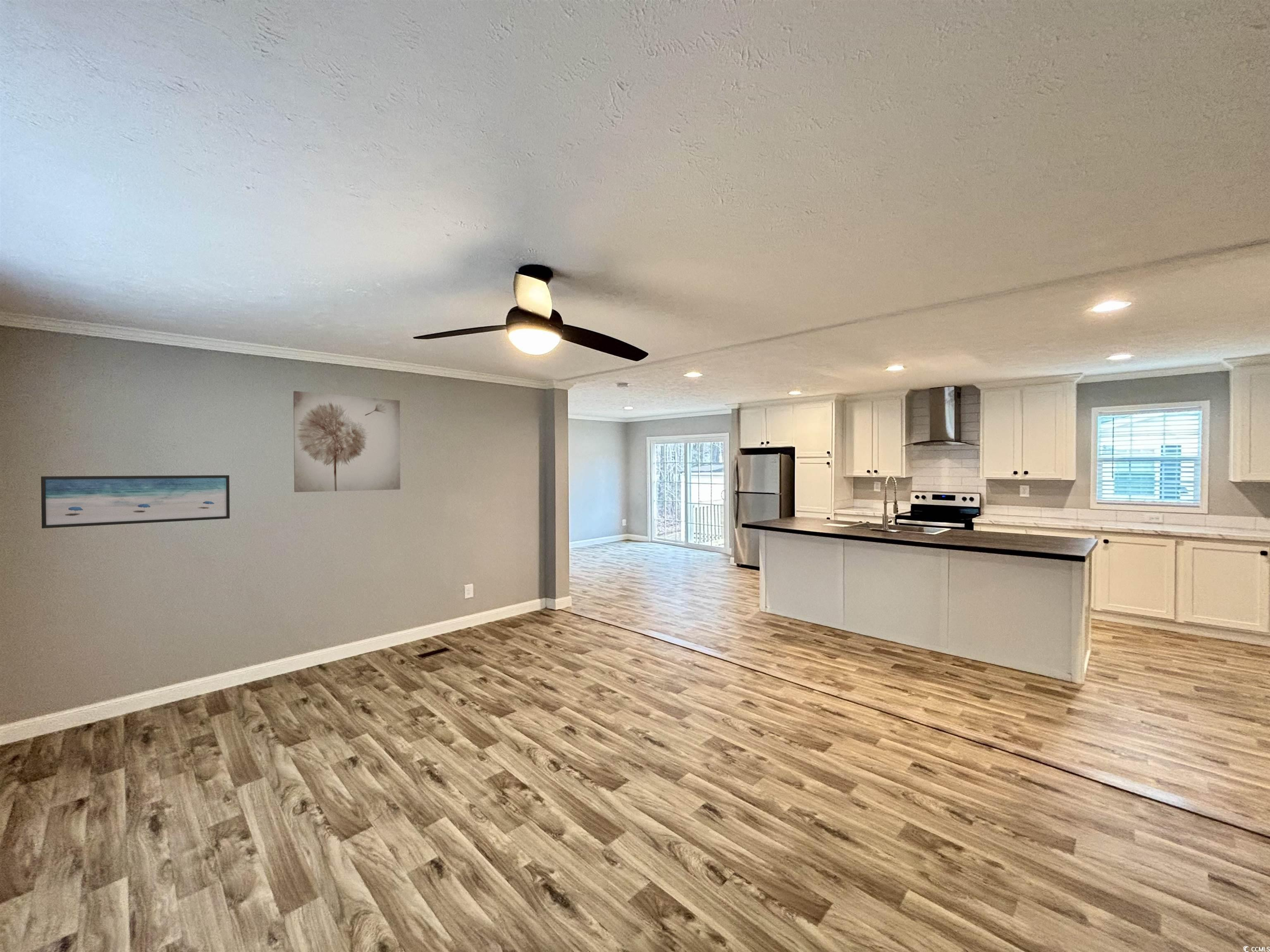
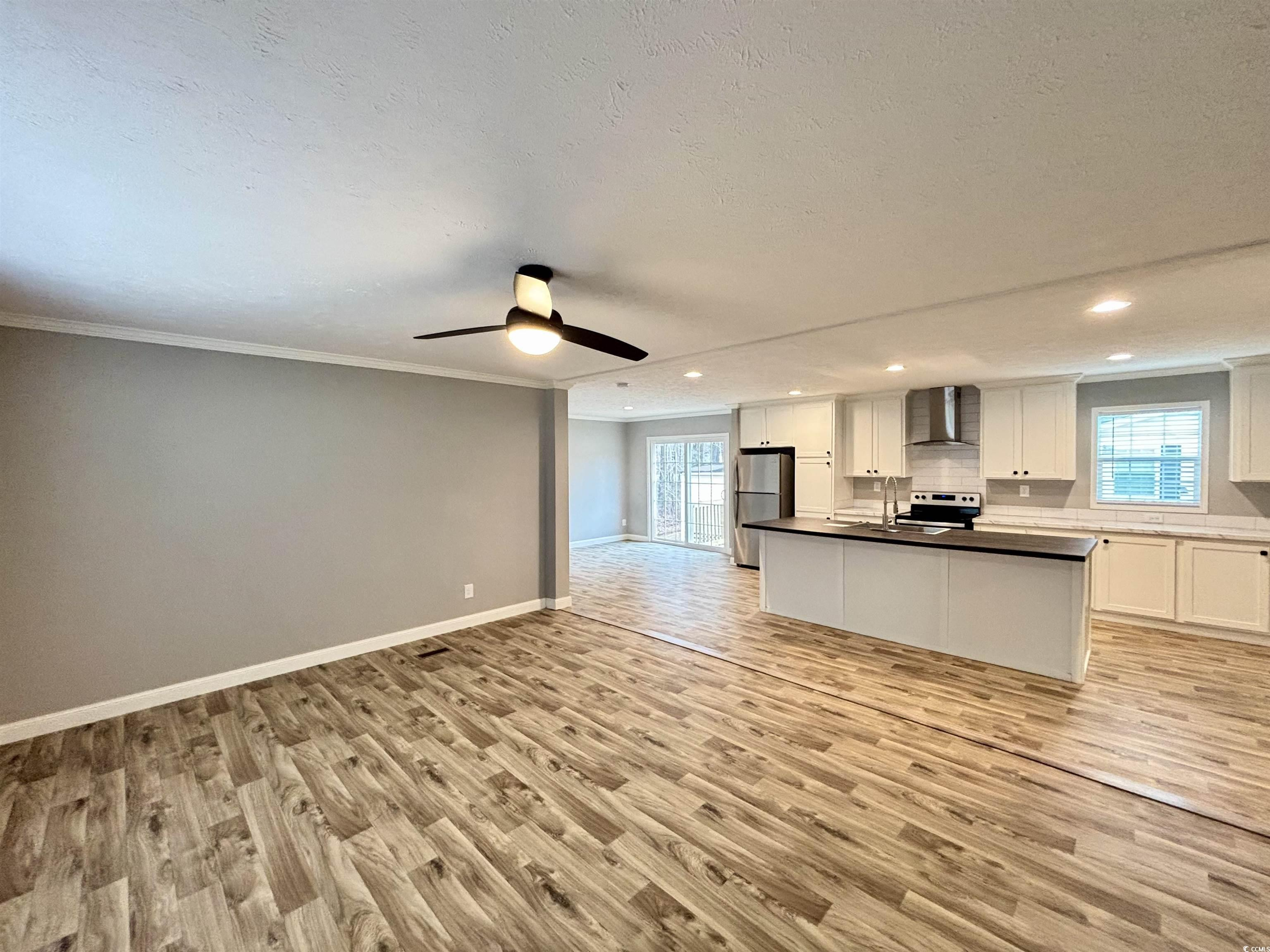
- wall art [293,390,401,493]
- wall art [41,475,230,529]
